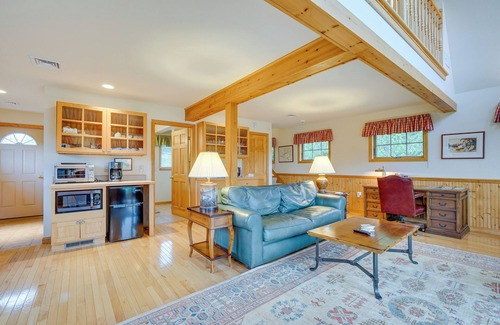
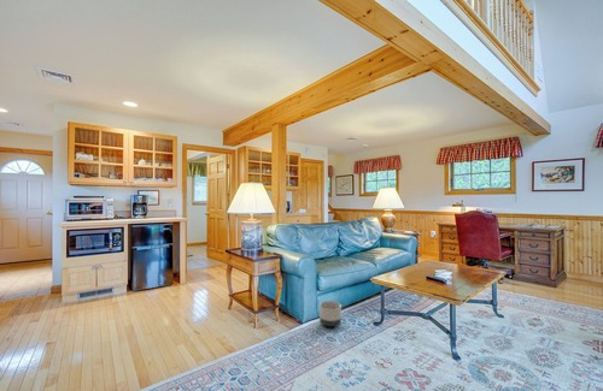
+ planter [318,300,343,327]
